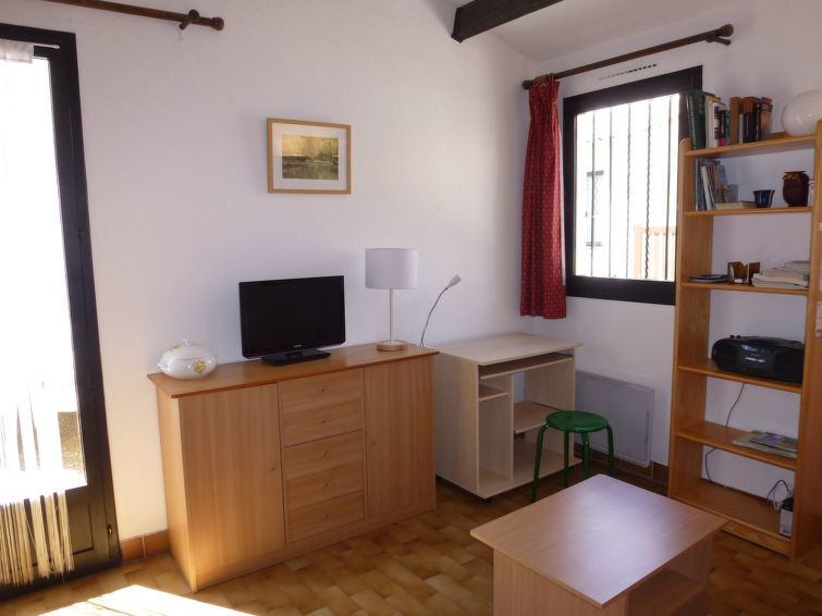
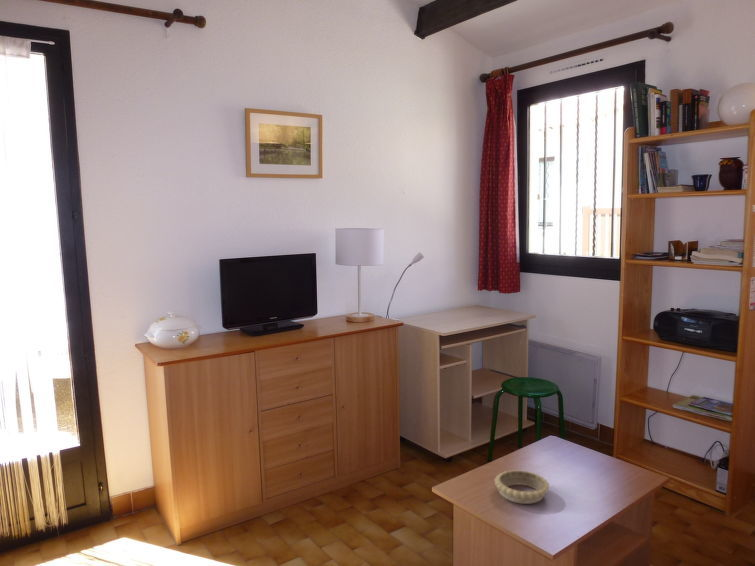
+ decorative bowl [494,469,550,505]
